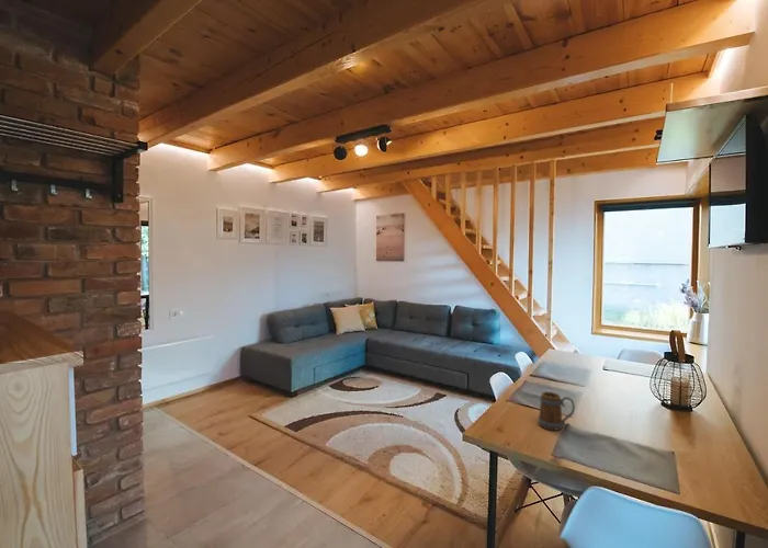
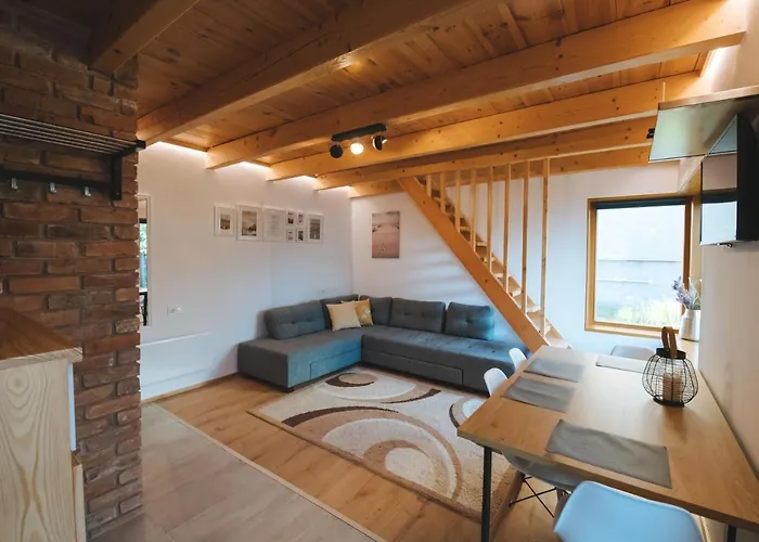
- mug [537,390,576,431]
